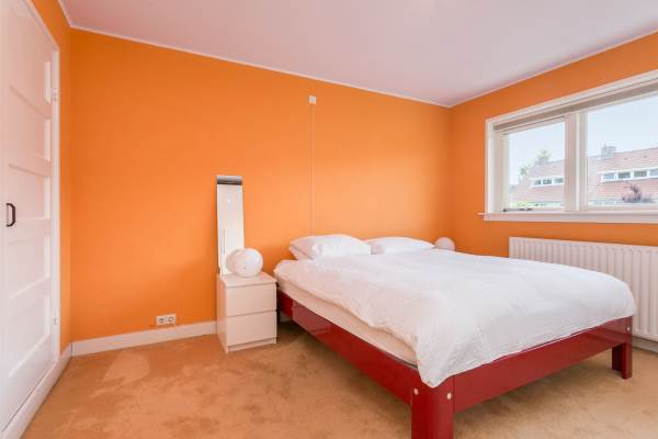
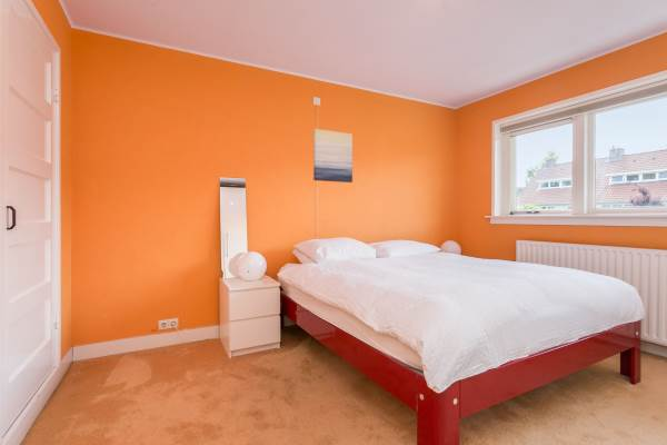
+ wall art [312,128,354,184]
